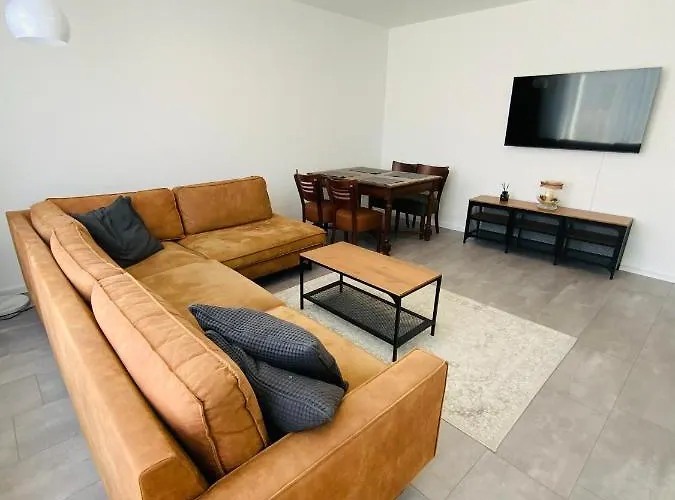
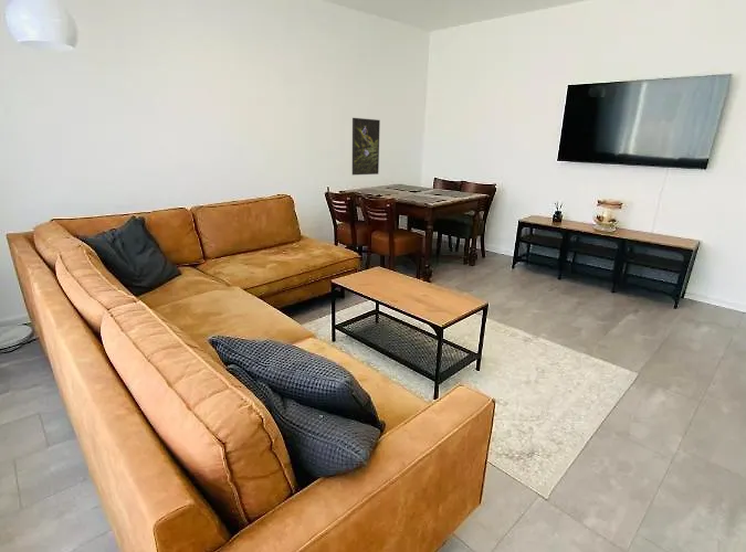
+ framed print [351,117,381,176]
